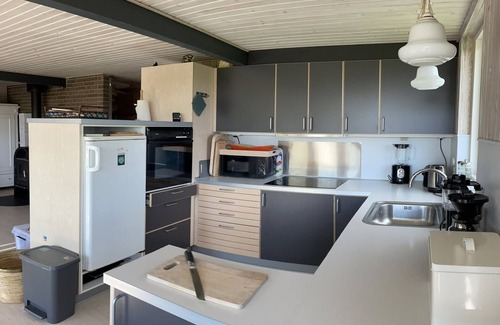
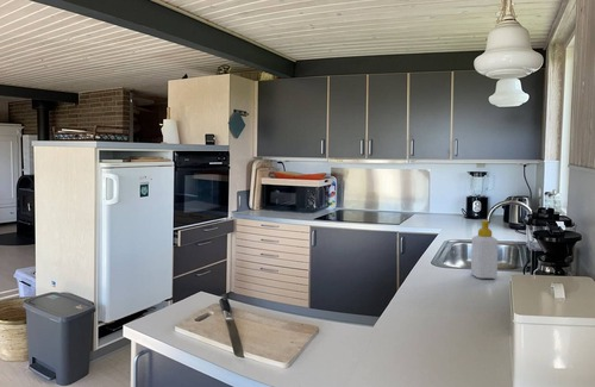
+ soap bottle [470,219,499,280]
